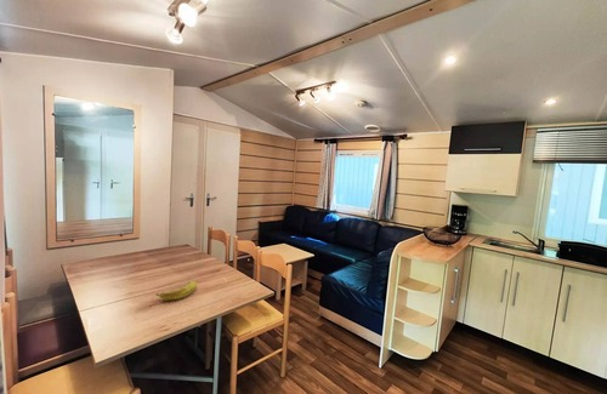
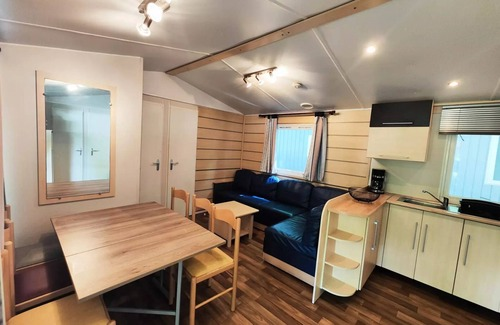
- banana [155,280,198,302]
